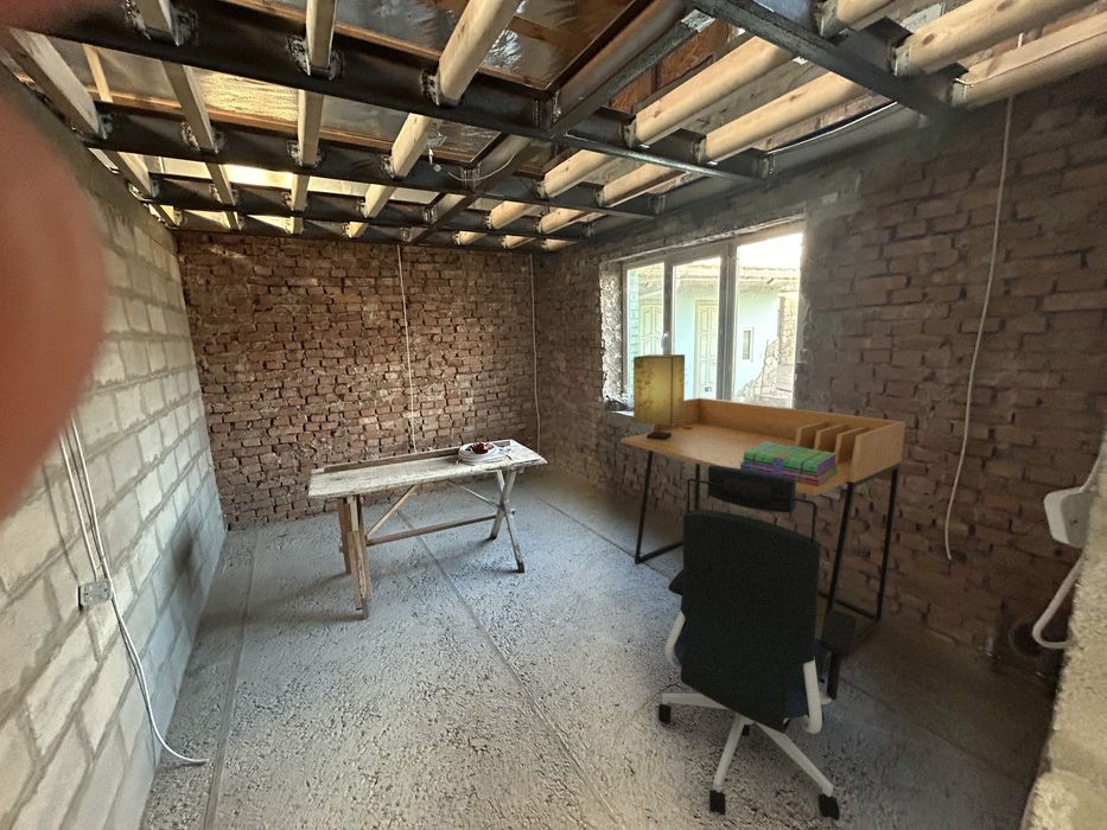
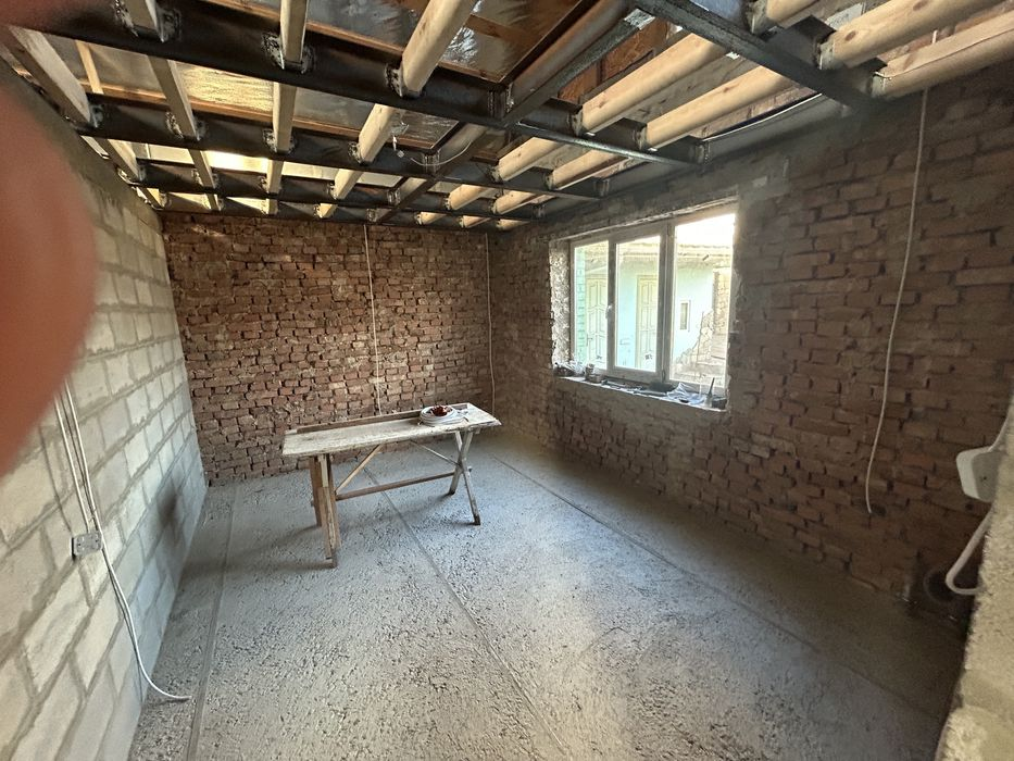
- stack of books [740,442,839,486]
- desk [619,396,906,675]
- office chair [657,465,858,822]
- table lamp [632,353,686,440]
